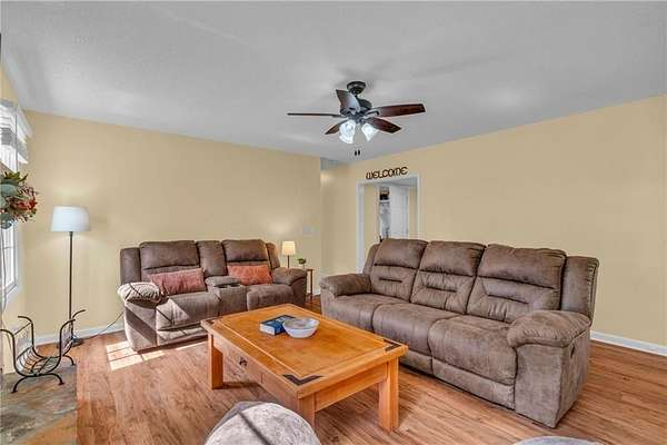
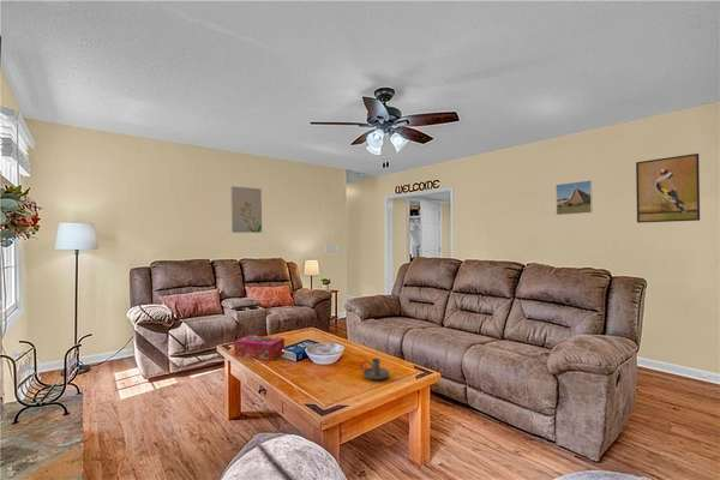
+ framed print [635,152,701,224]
+ wall art [230,186,263,234]
+ candle holder [360,358,390,380]
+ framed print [554,179,594,216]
+ tissue box [233,334,286,361]
